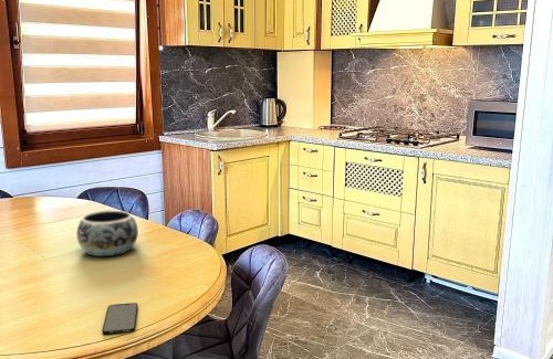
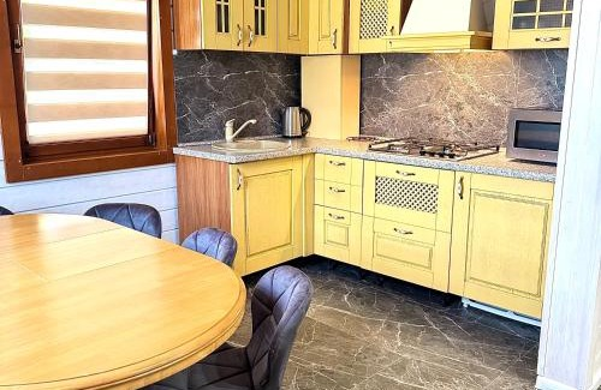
- decorative bowl [76,210,139,257]
- smartphone [102,302,139,336]
